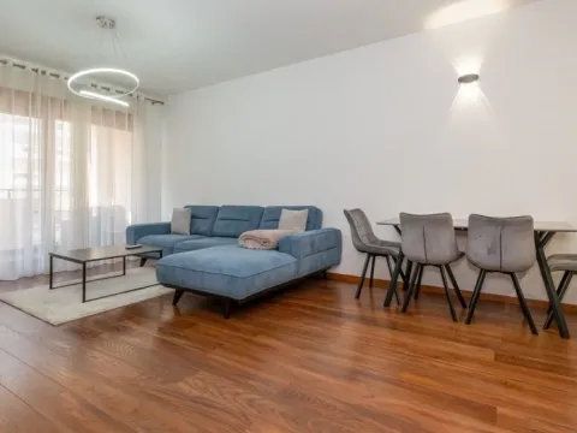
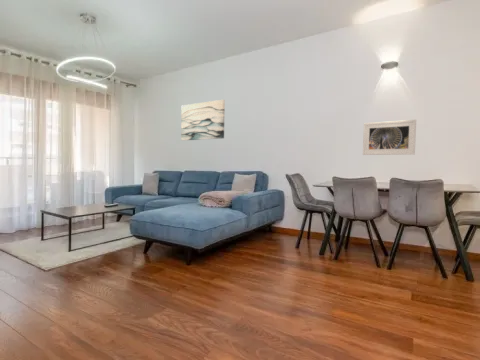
+ wall art [180,99,226,142]
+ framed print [362,119,417,156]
